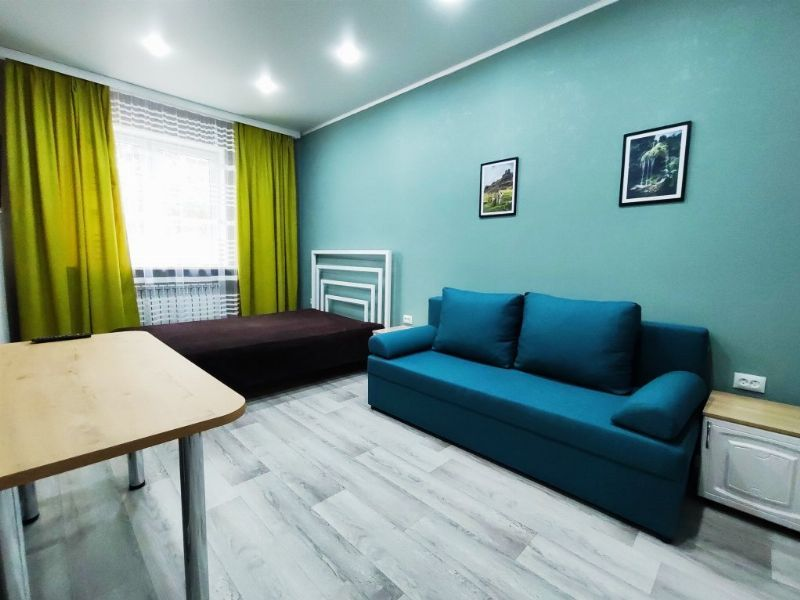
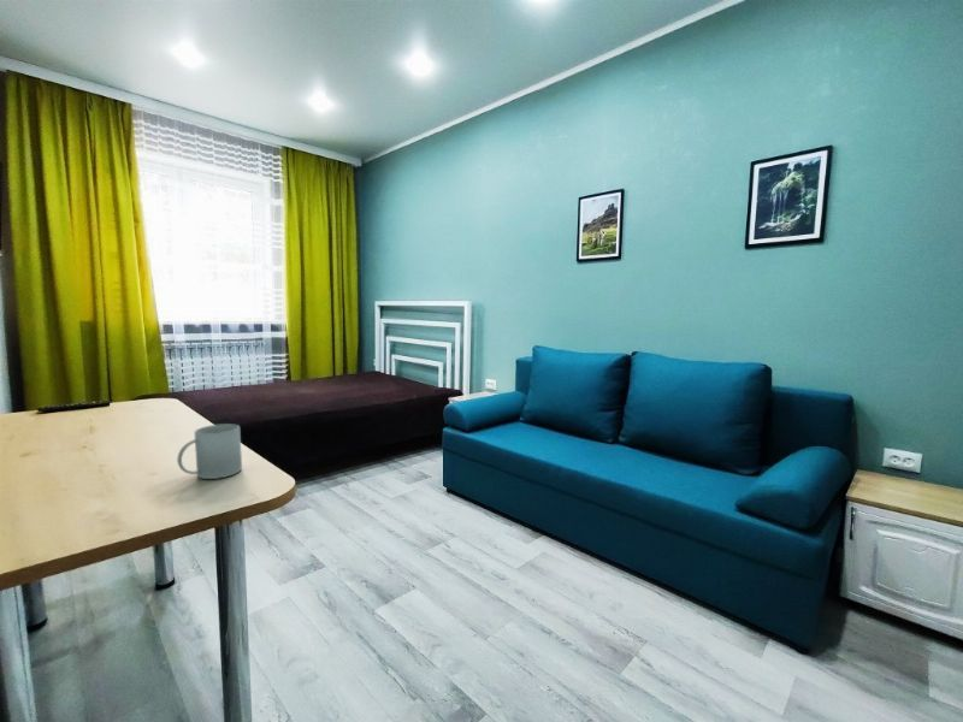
+ mug [176,422,243,480]
